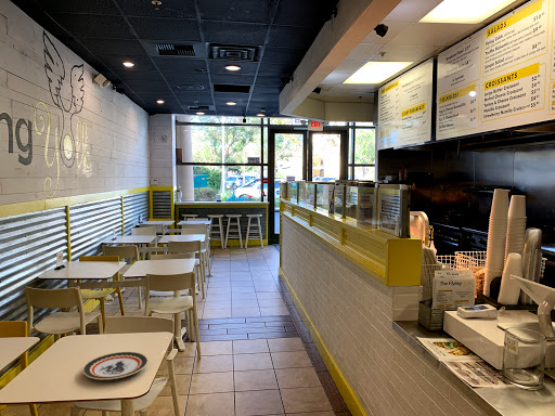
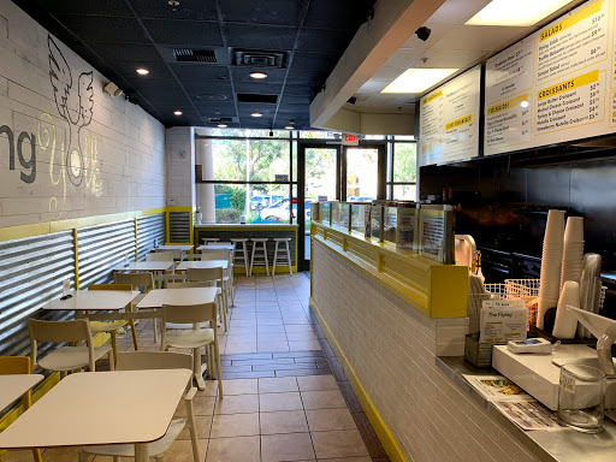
- plate [82,351,150,380]
